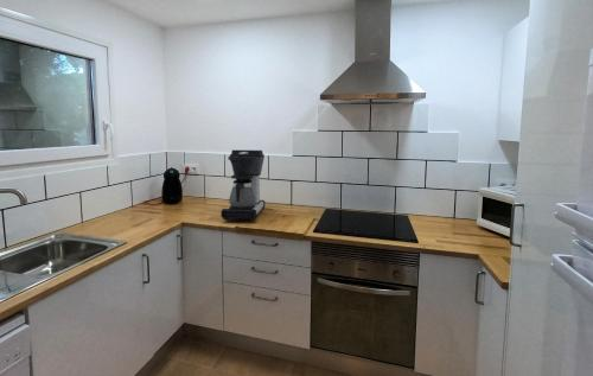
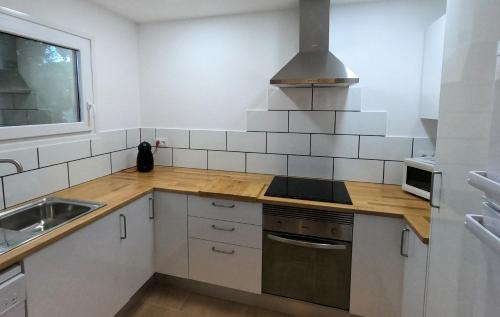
- coffee maker [219,149,266,222]
